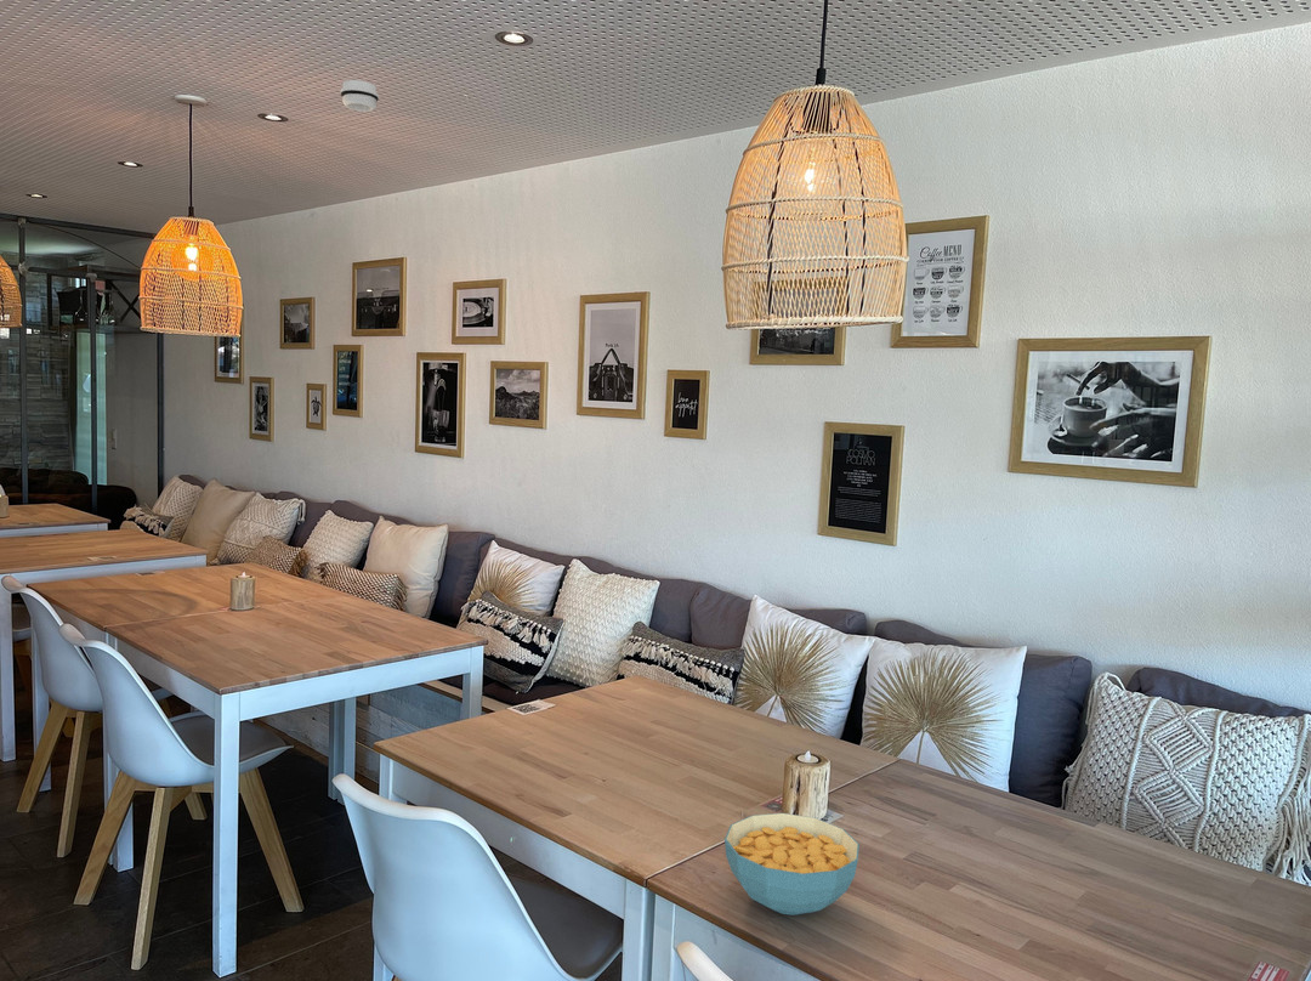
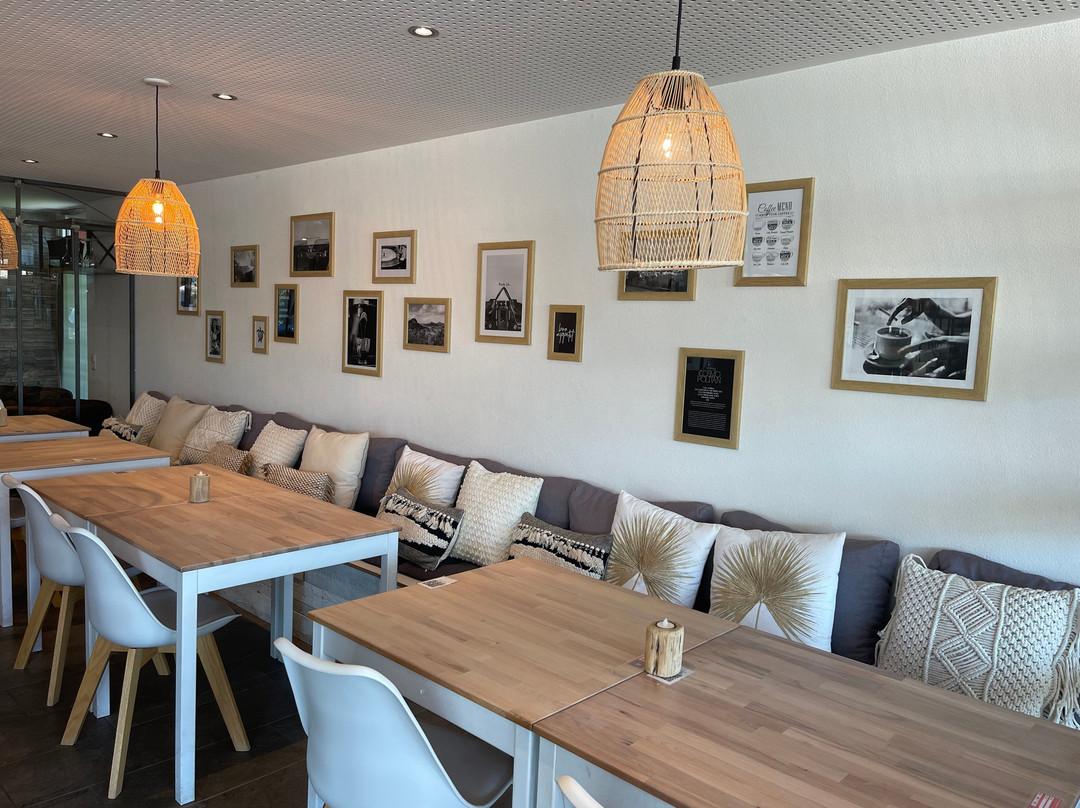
- smoke detector [339,79,380,113]
- cereal bowl [723,812,861,917]
